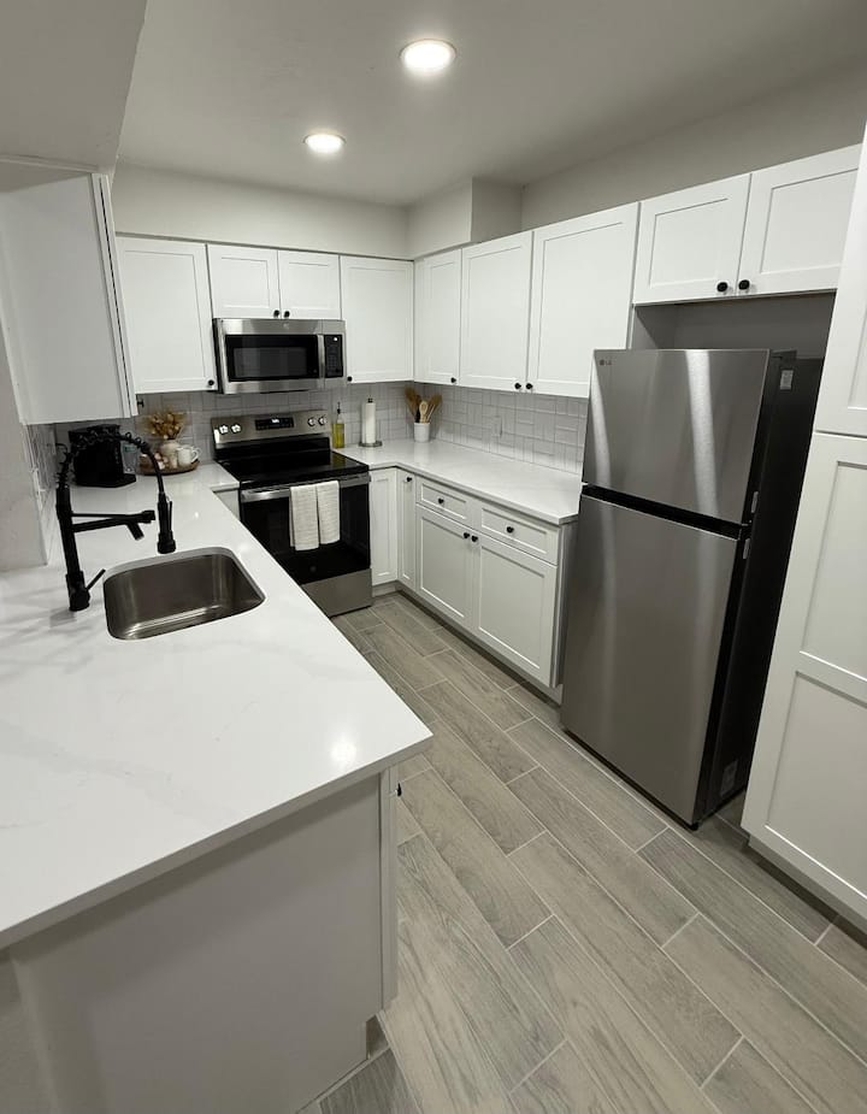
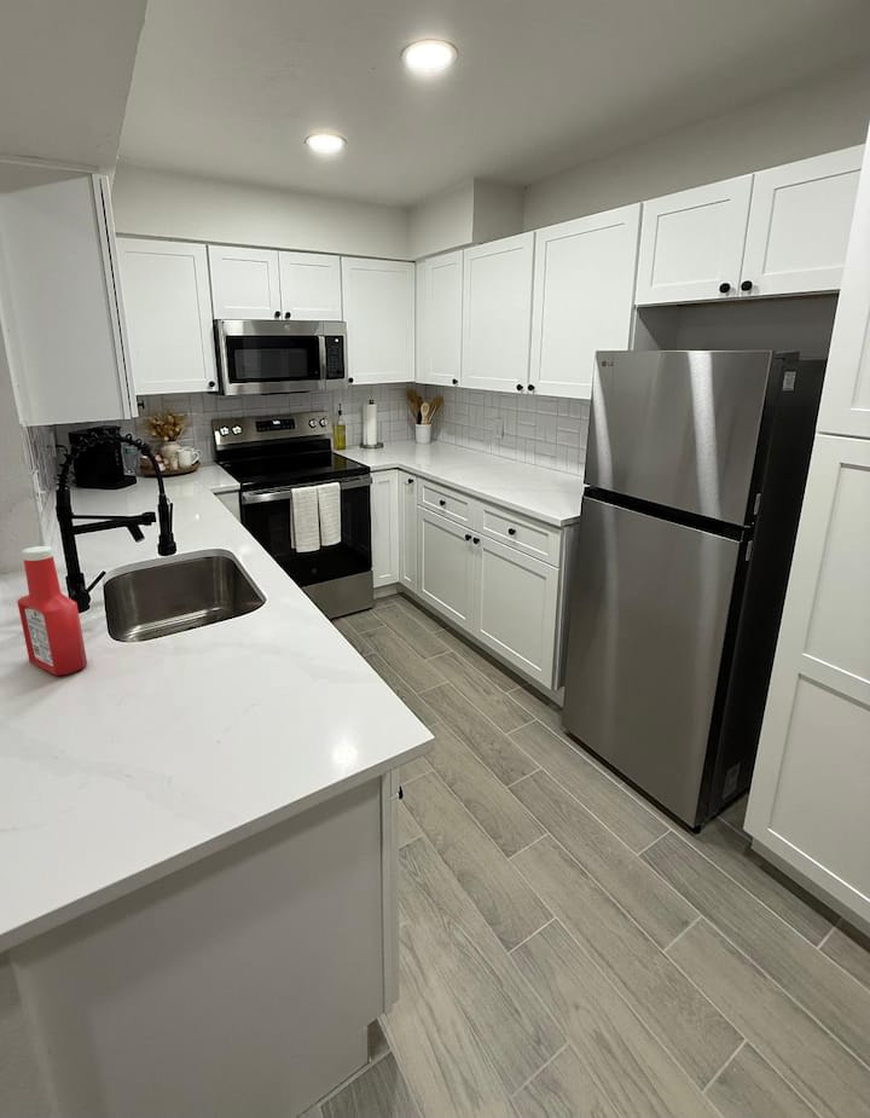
+ soap bottle [16,545,88,677]
